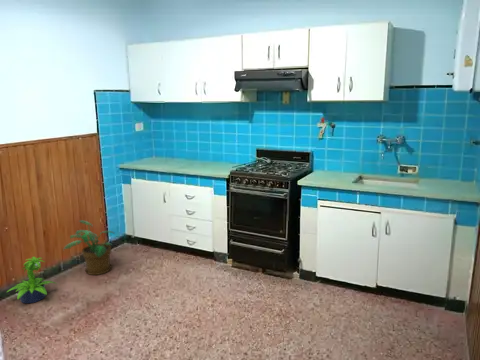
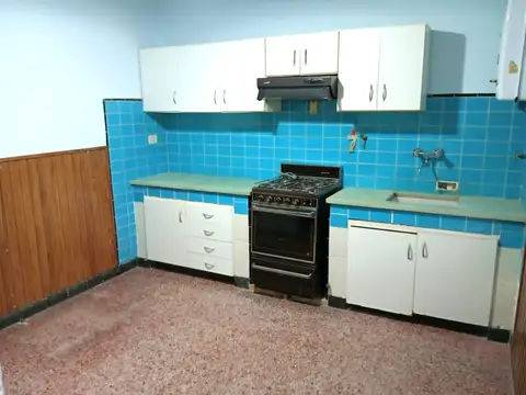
- potted plant [62,219,116,276]
- potted plant [5,256,58,304]
